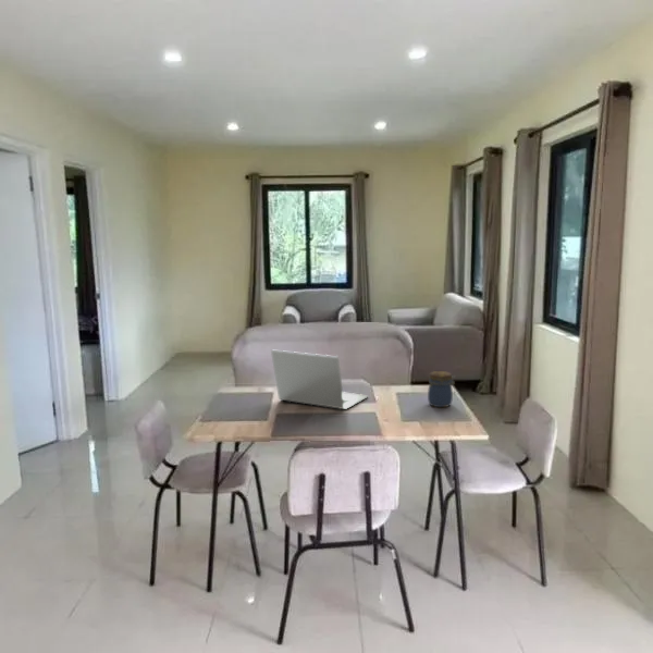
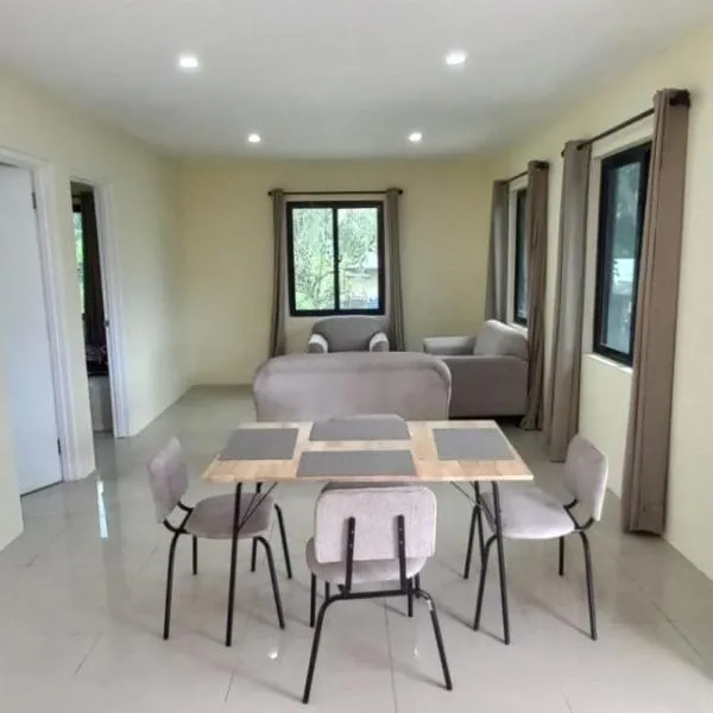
- jar [427,370,456,408]
- laptop [270,349,370,410]
